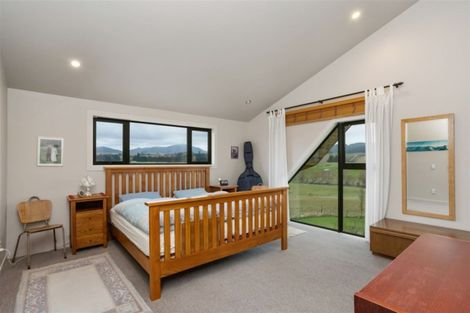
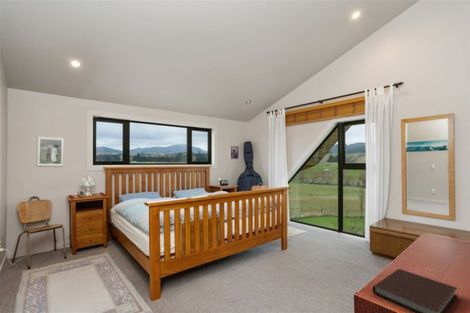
+ notebook [372,268,458,313]
